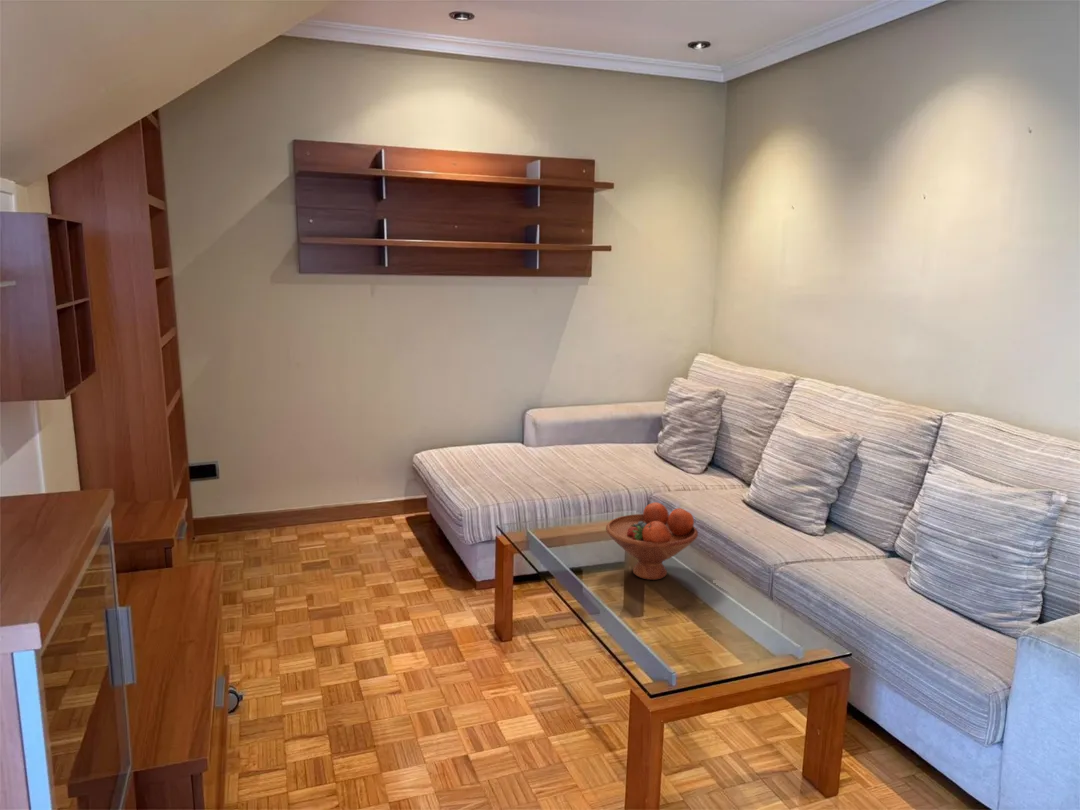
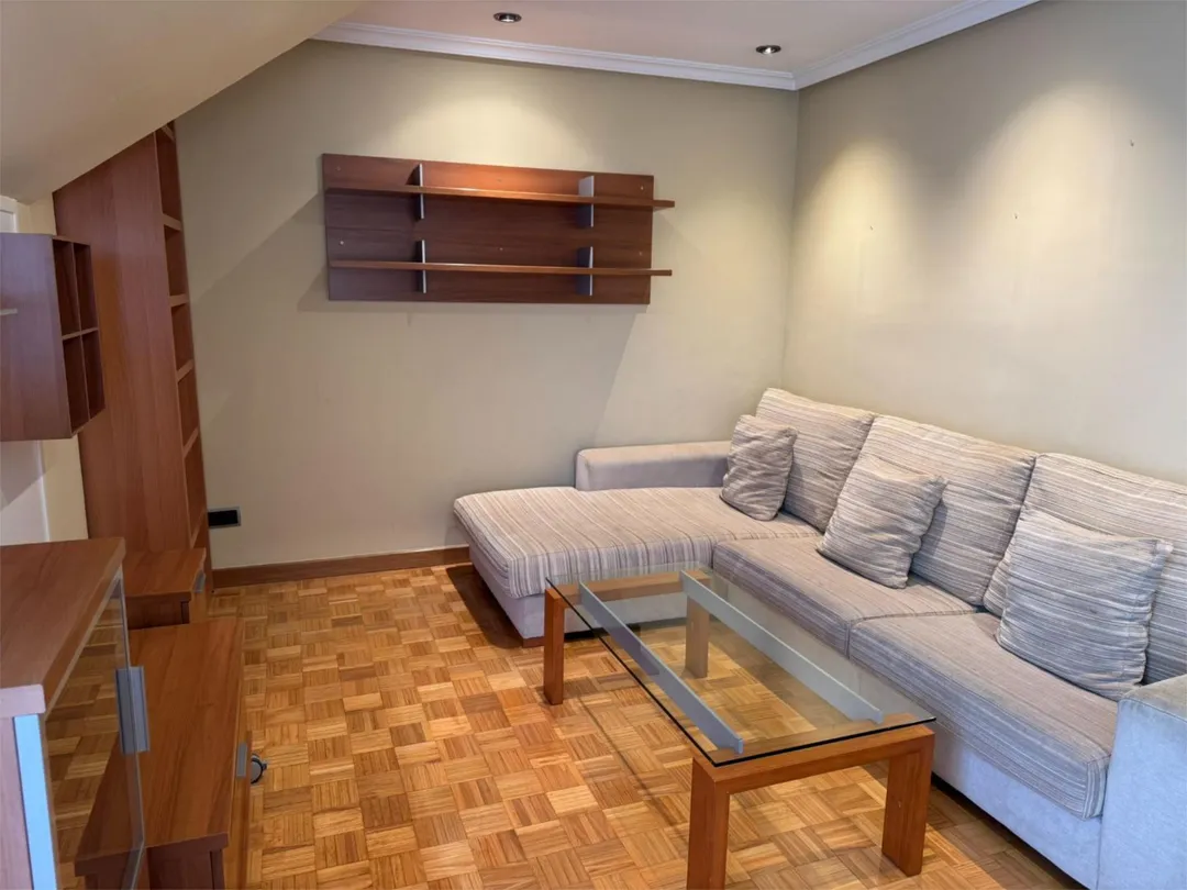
- fruit bowl [605,502,699,581]
